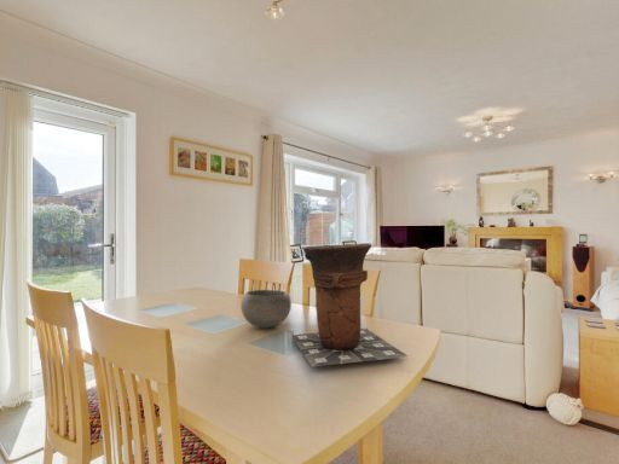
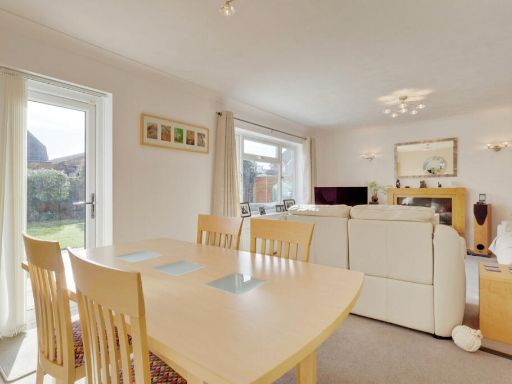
- bowl [241,289,293,329]
- vase [290,242,409,369]
